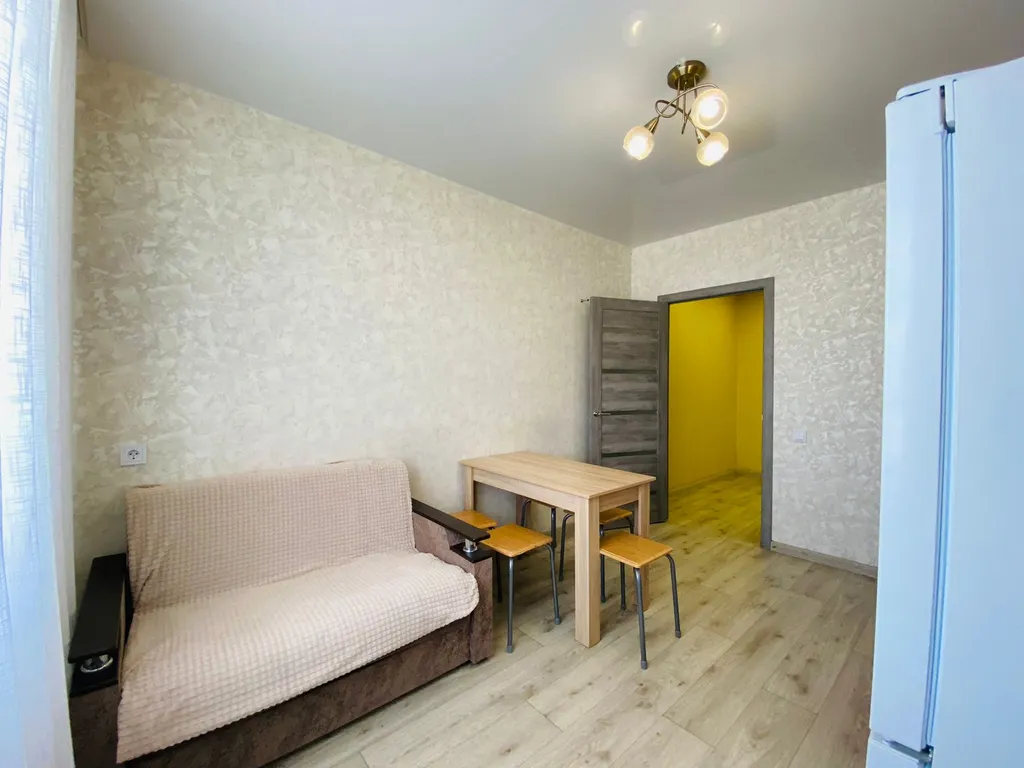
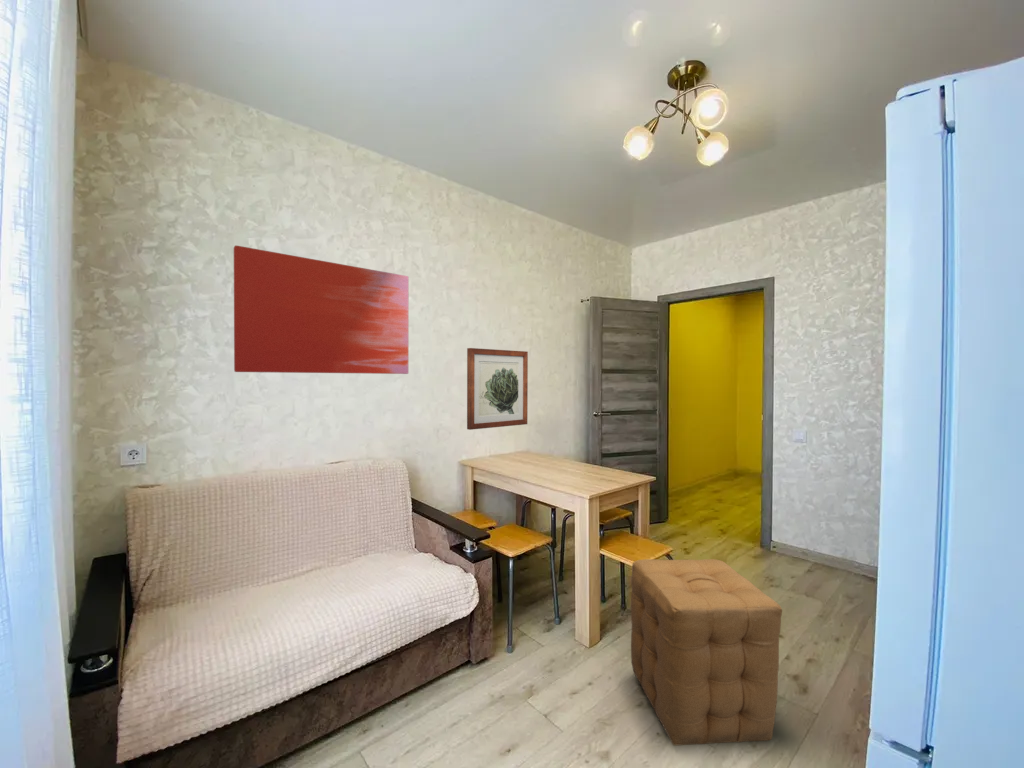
+ wall art [466,347,529,431]
+ ottoman [630,558,783,747]
+ wall art [233,245,409,375]
